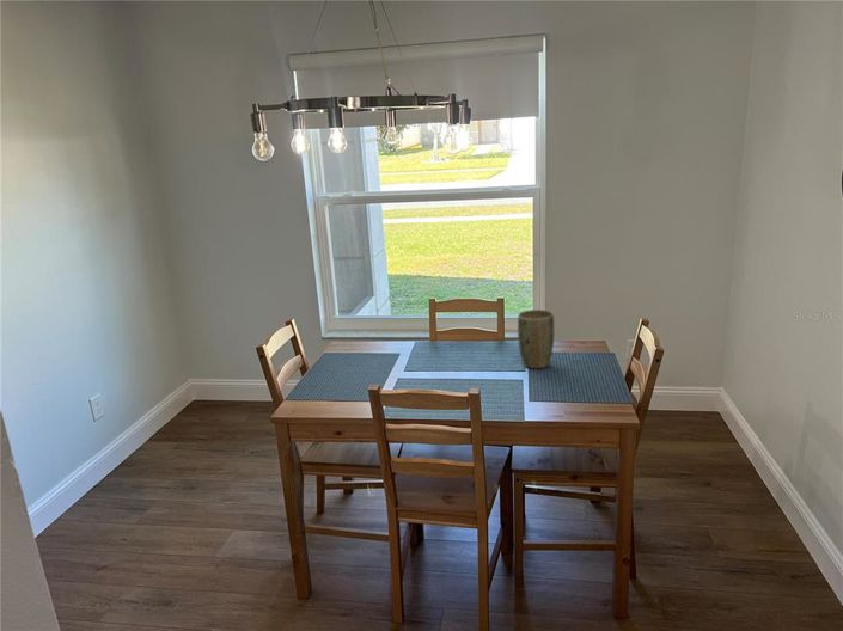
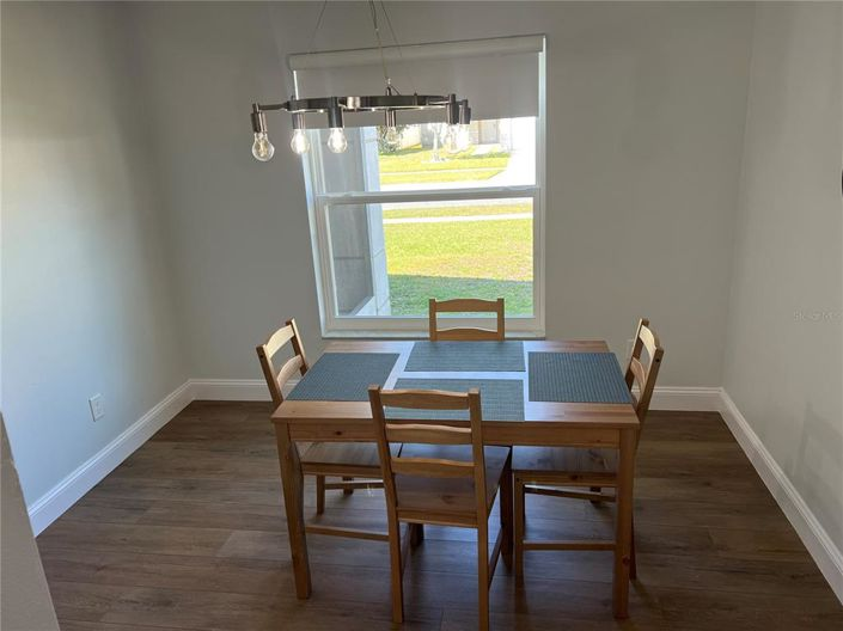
- plant pot [517,308,555,369]
